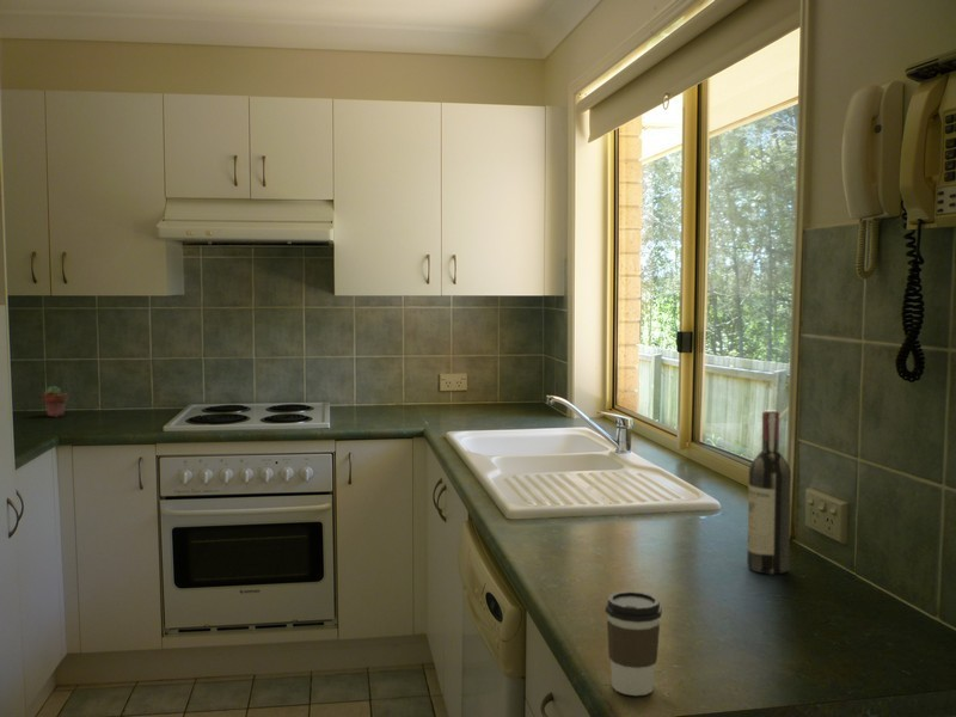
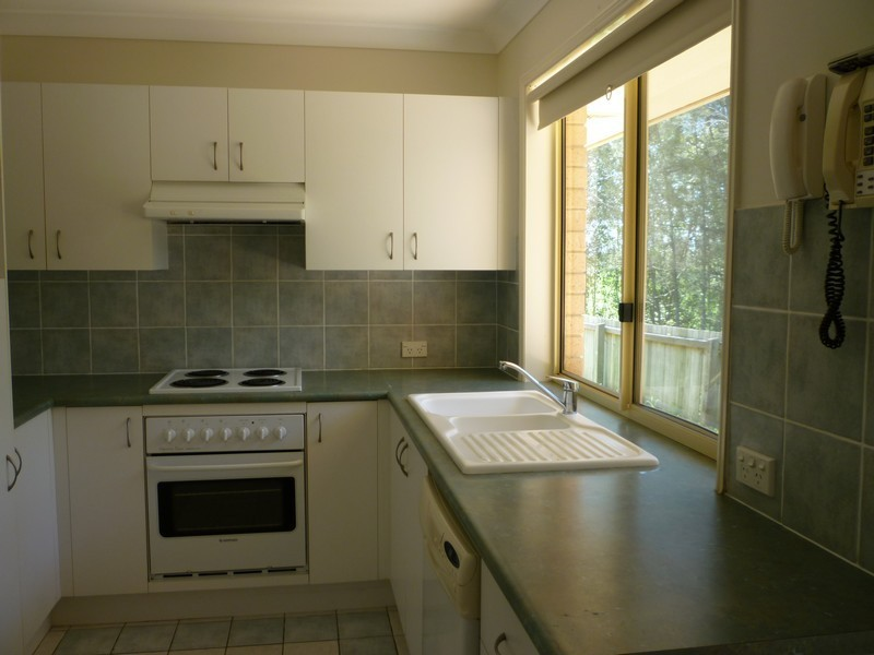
- wine bottle [746,409,792,575]
- potted succulent [41,385,69,418]
- coffee cup [605,590,663,697]
